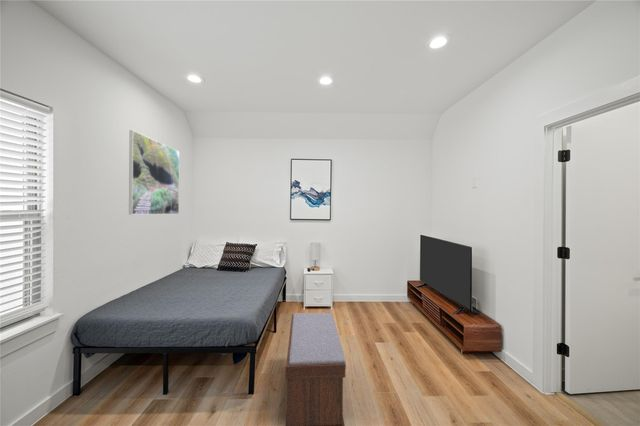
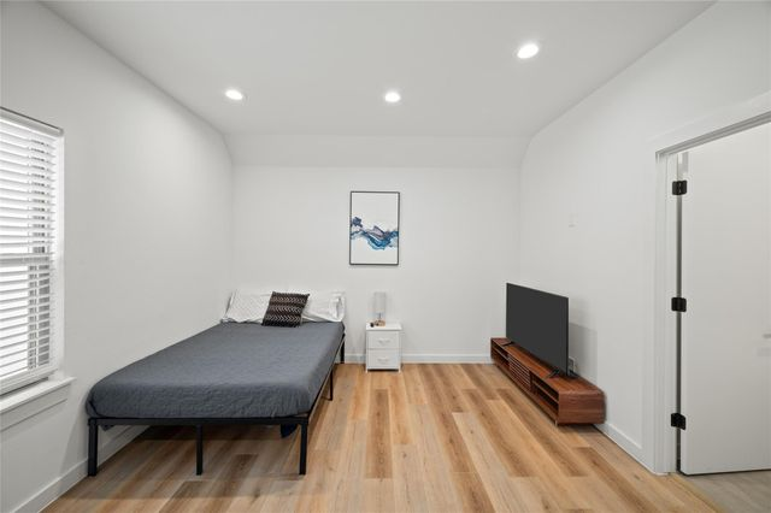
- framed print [128,129,180,216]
- bench [284,312,347,426]
